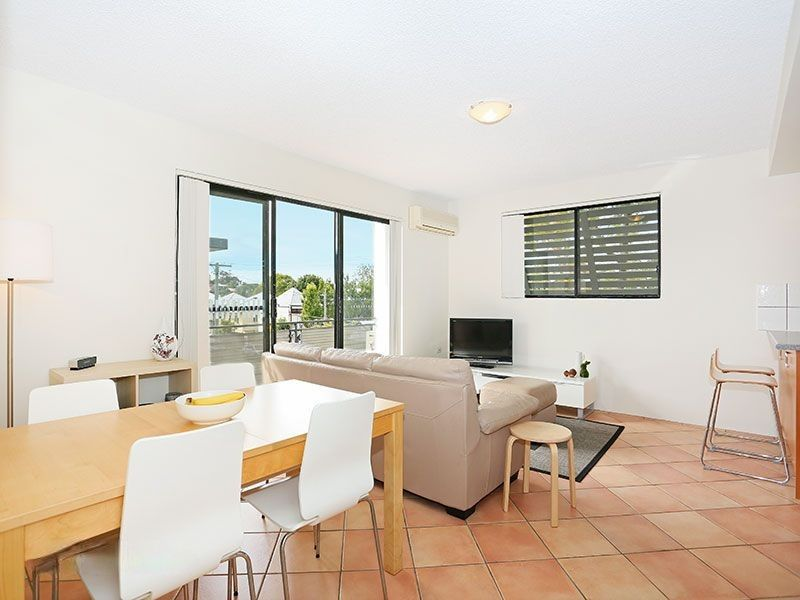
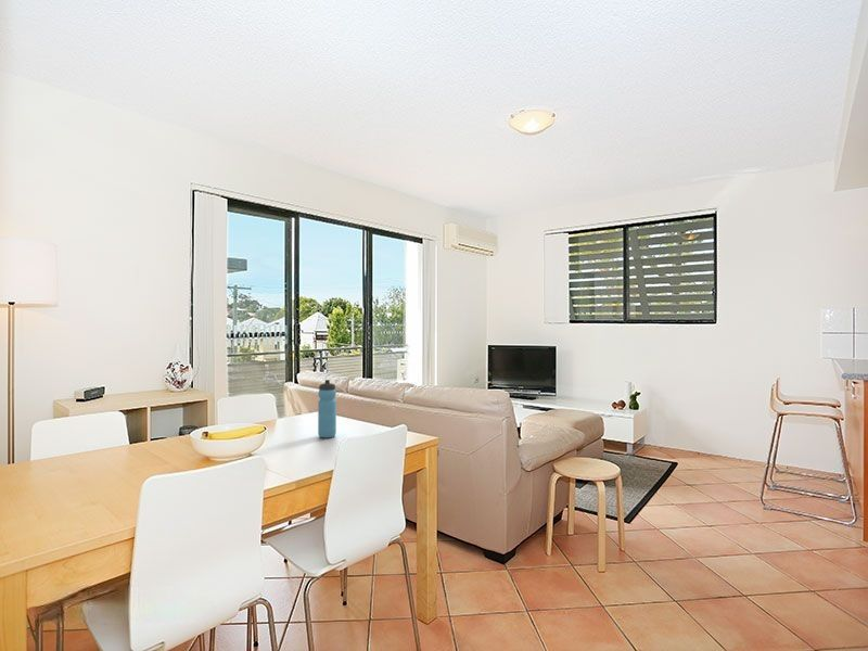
+ water bottle [317,379,337,439]
